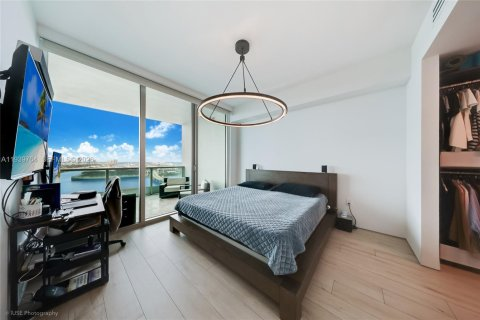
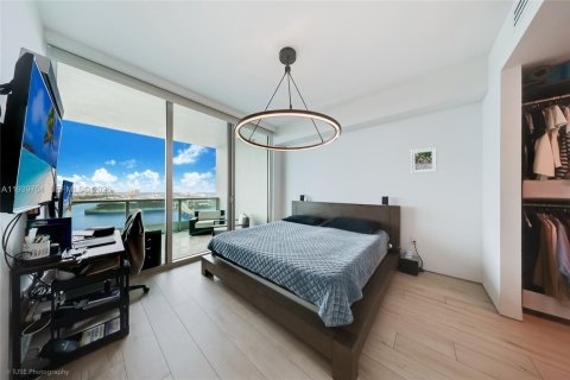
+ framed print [410,146,438,175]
